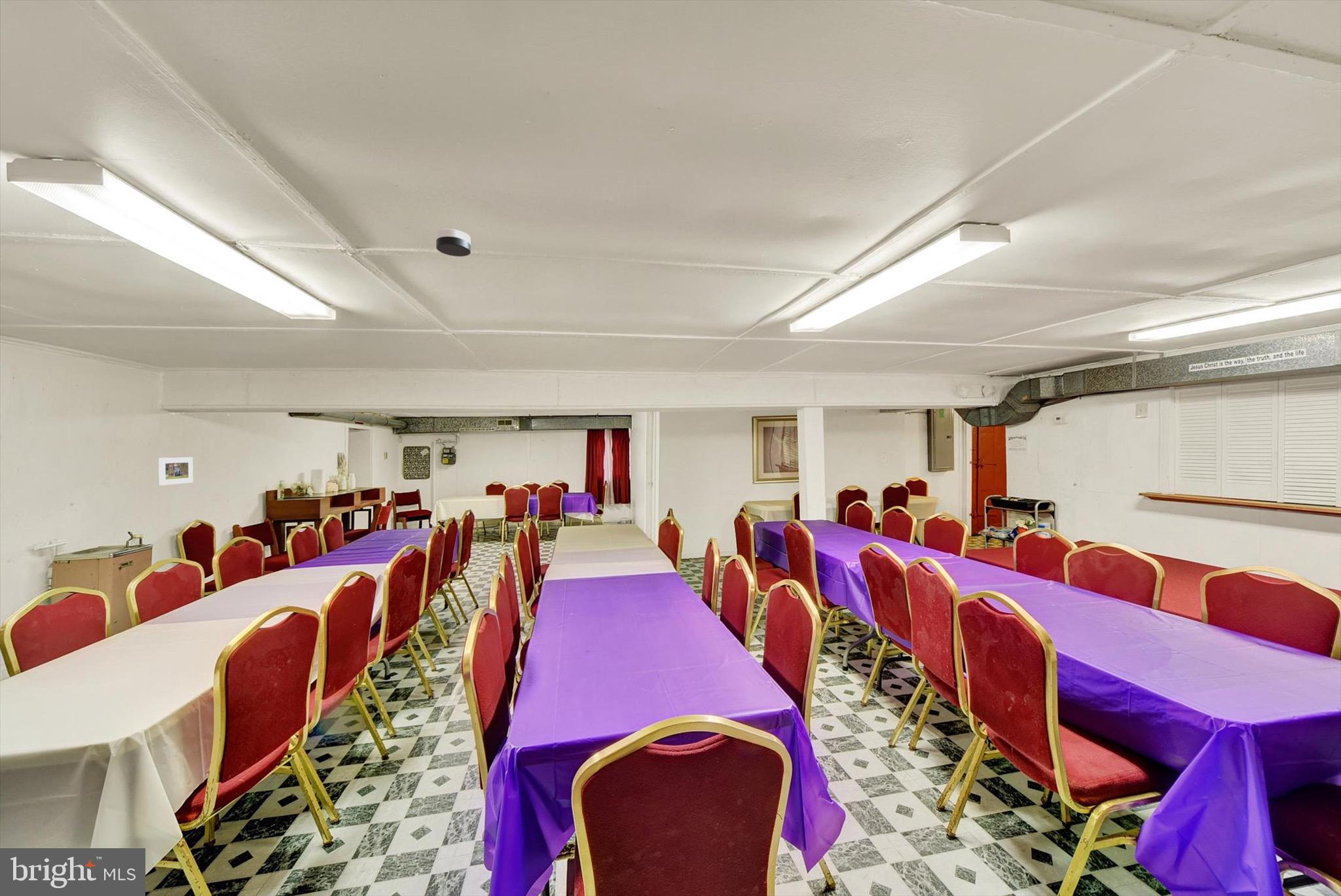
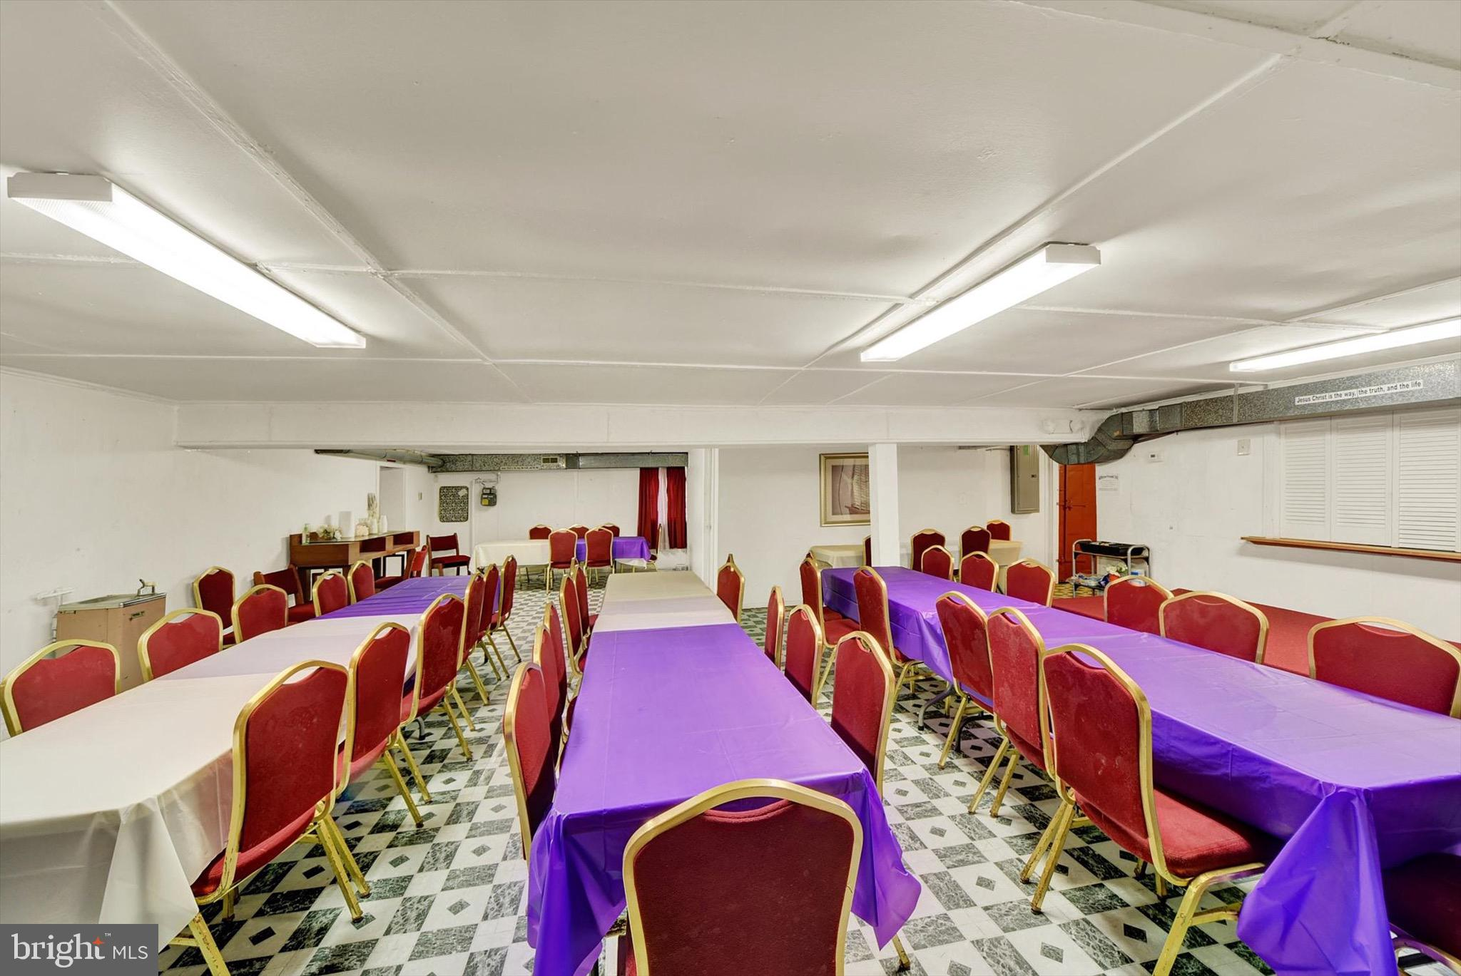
- smoke detector [435,228,471,257]
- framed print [158,457,194,486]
